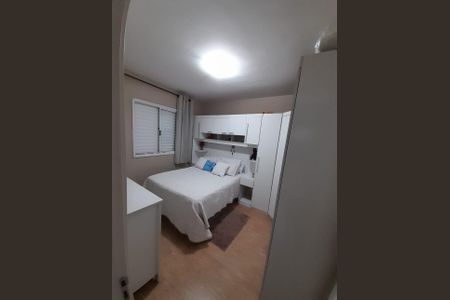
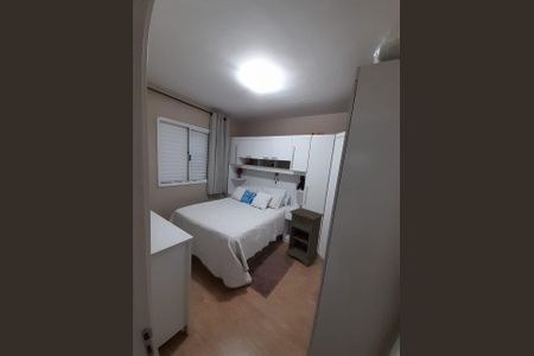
+ nightstand [285,206,325,267]
